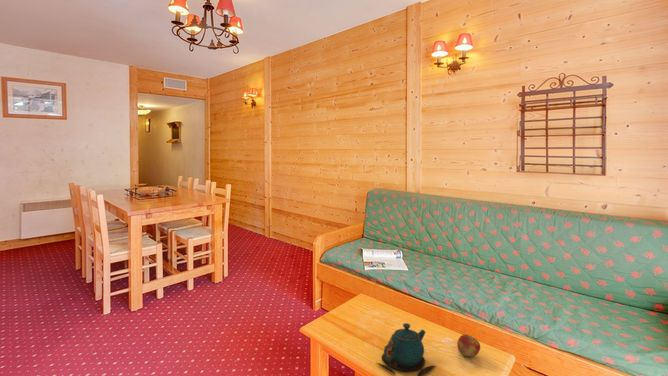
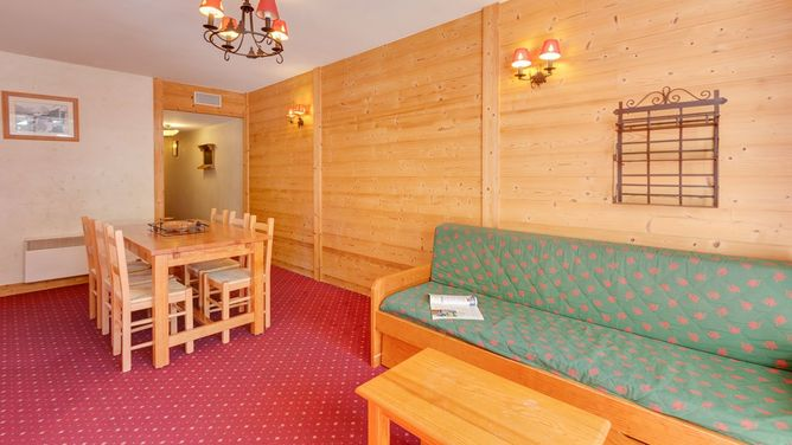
- teapot [376,322,436,376]
- fruit [456,333,481,357]
